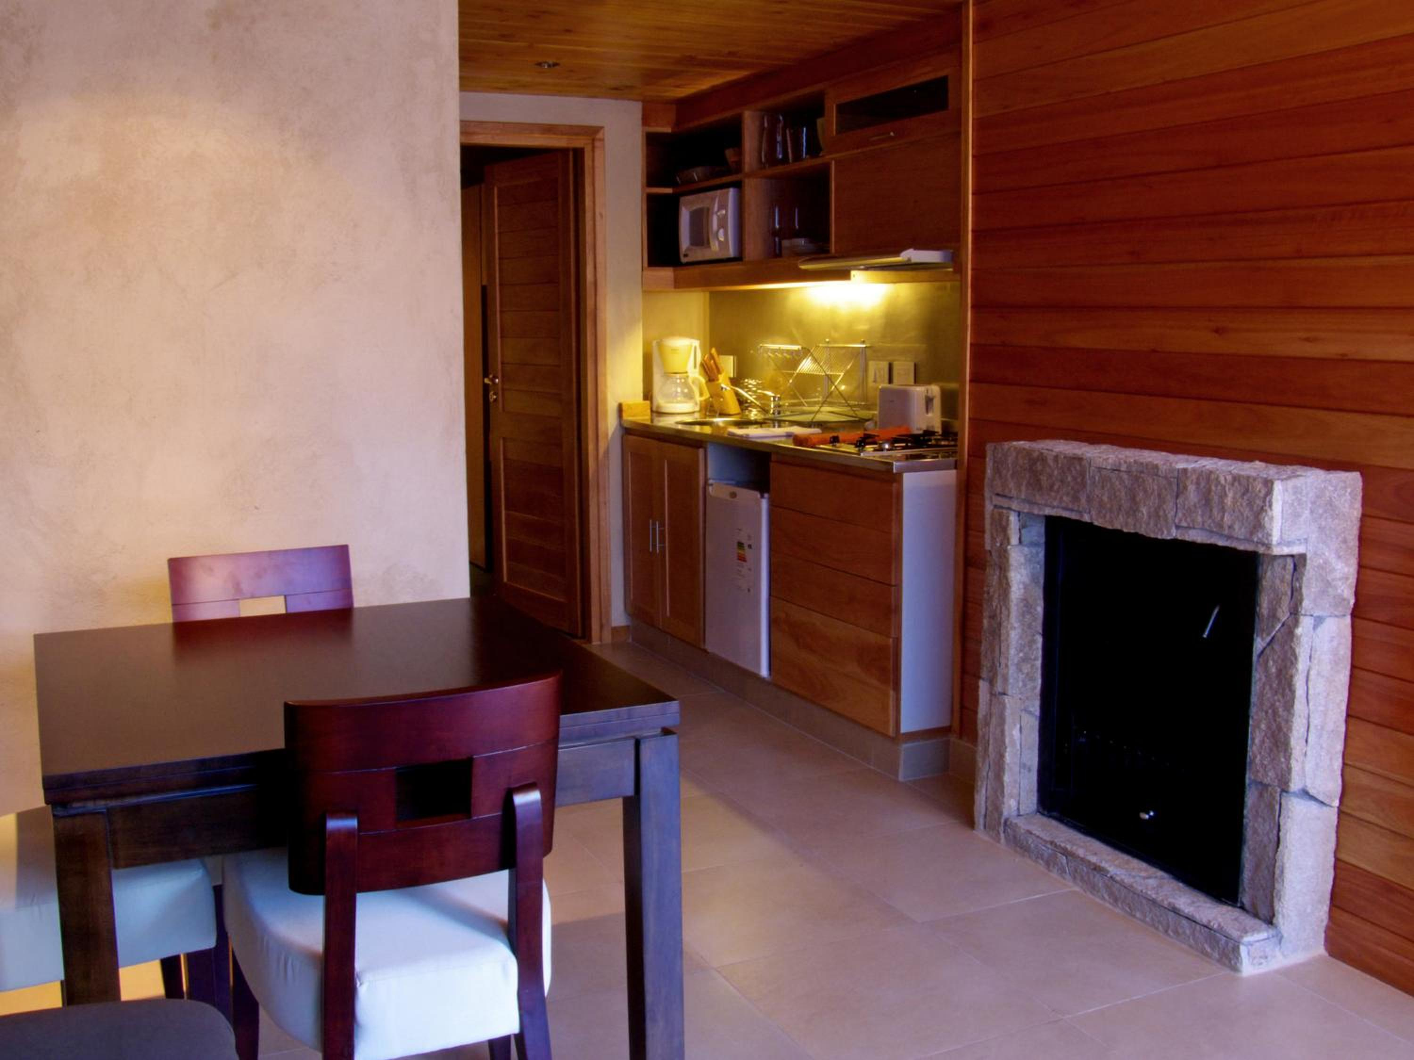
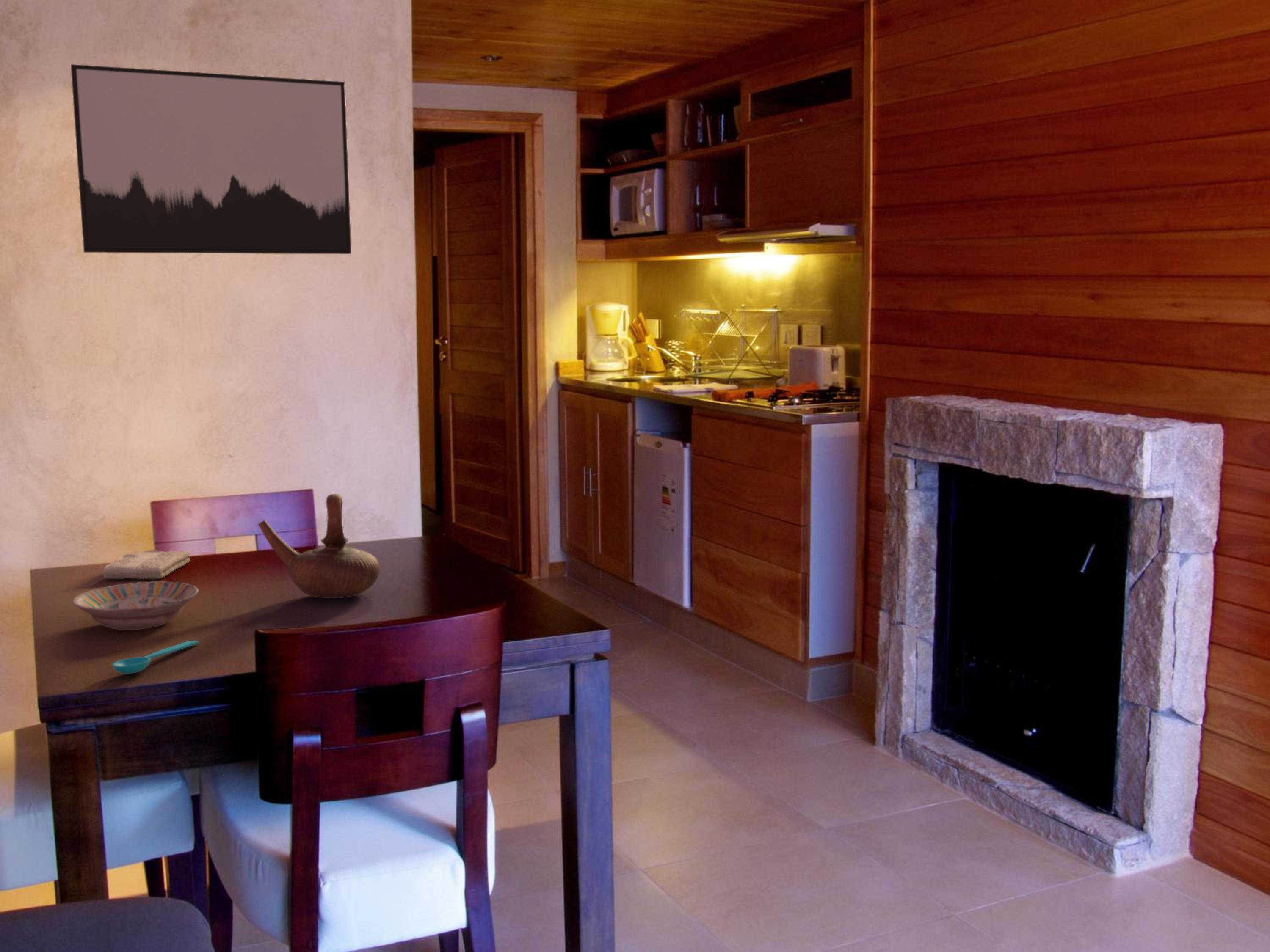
+ spoon [112,640,200,674]
+ washcloth [102,550,191,580]
+ wall art [70,64,352,255]
+ teapot [258,493,380,599]
+ bowl [73,581,199,631]
